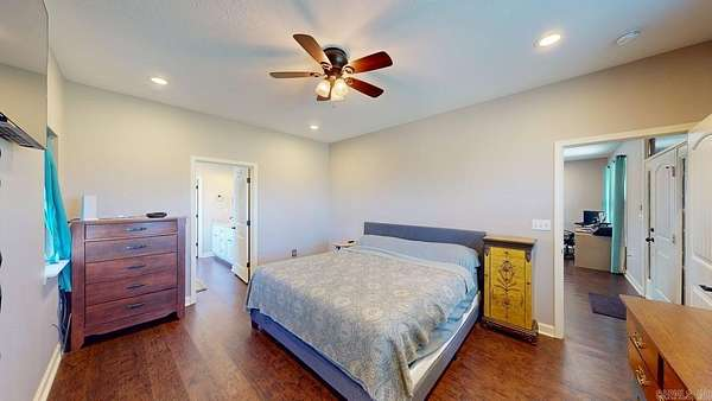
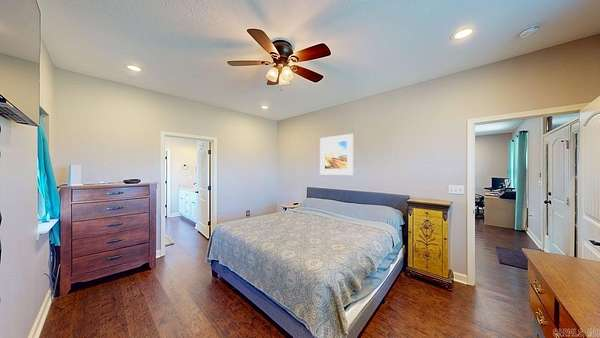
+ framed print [319,133,354,176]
